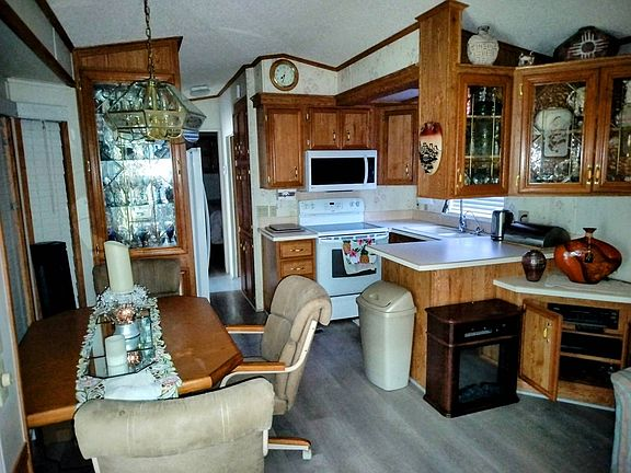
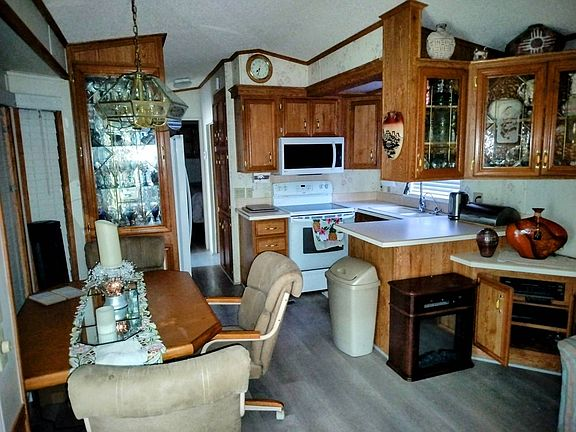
+ drink coaster [28,286,88,306]
